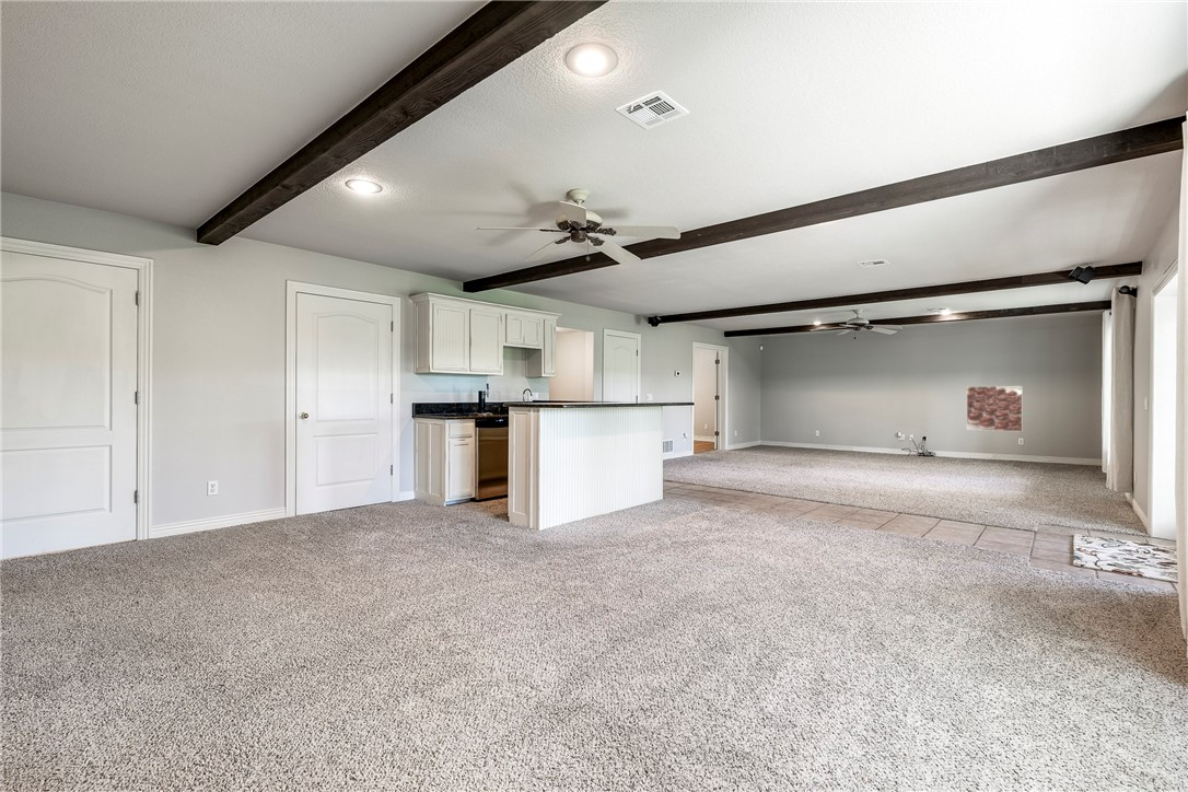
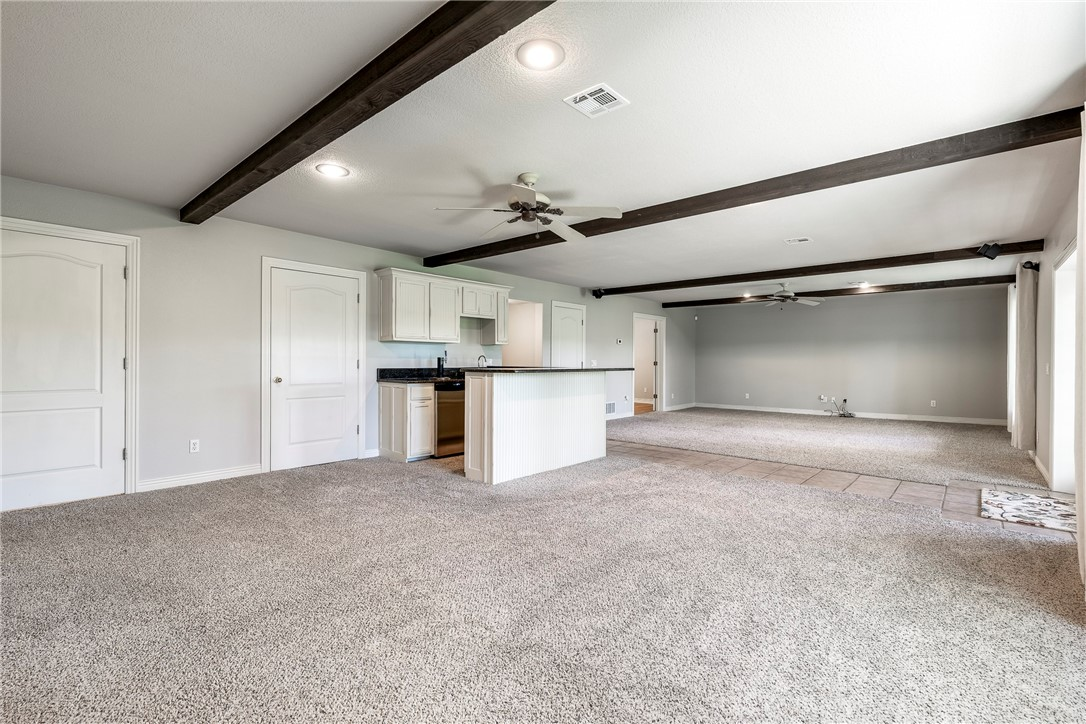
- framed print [966,385,1023,432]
